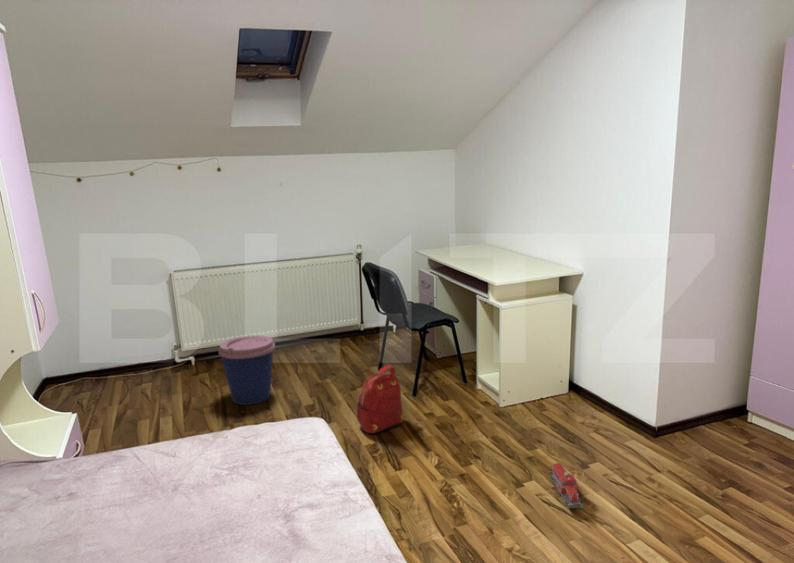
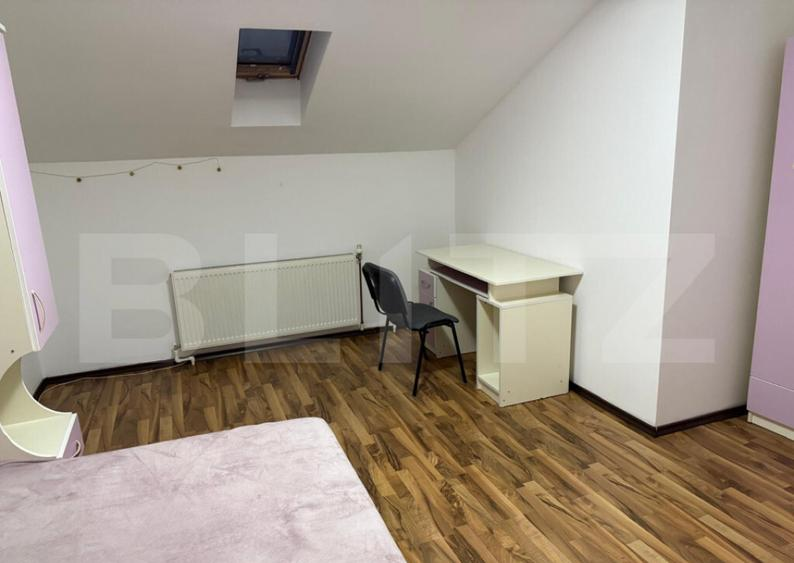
- coffee cup [218,334,276,406]
- toy train [548,462,584,510]
- backpack [356,364,404,435]
